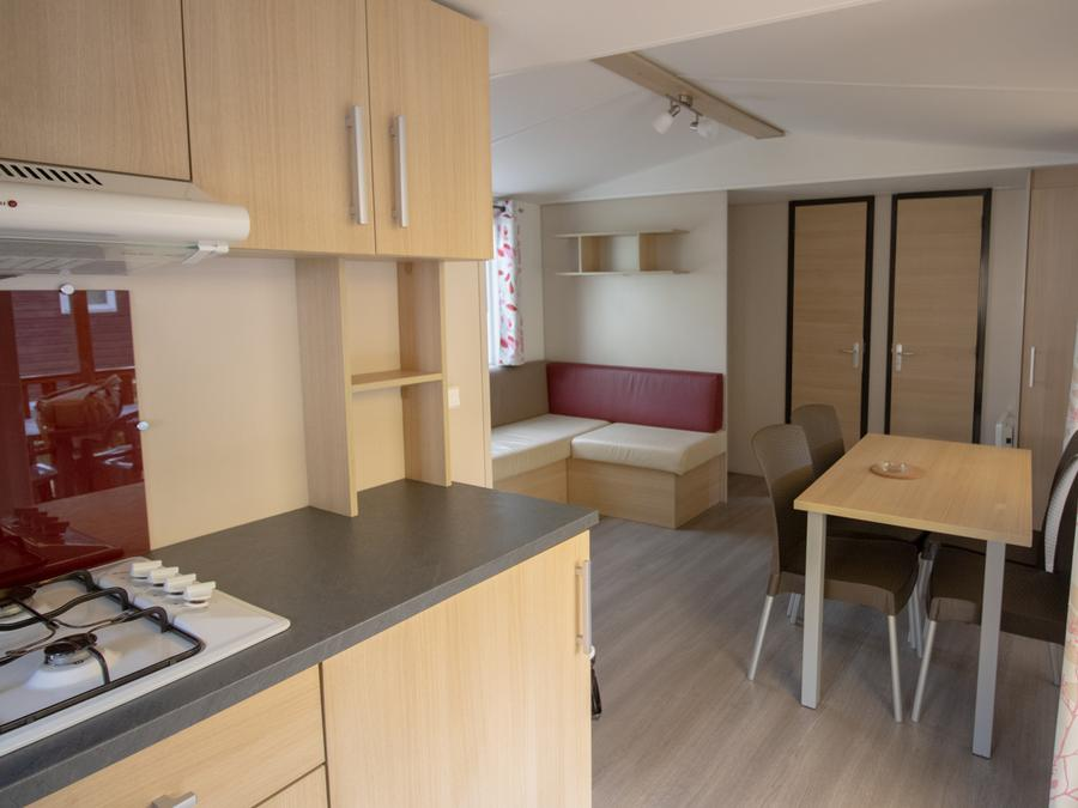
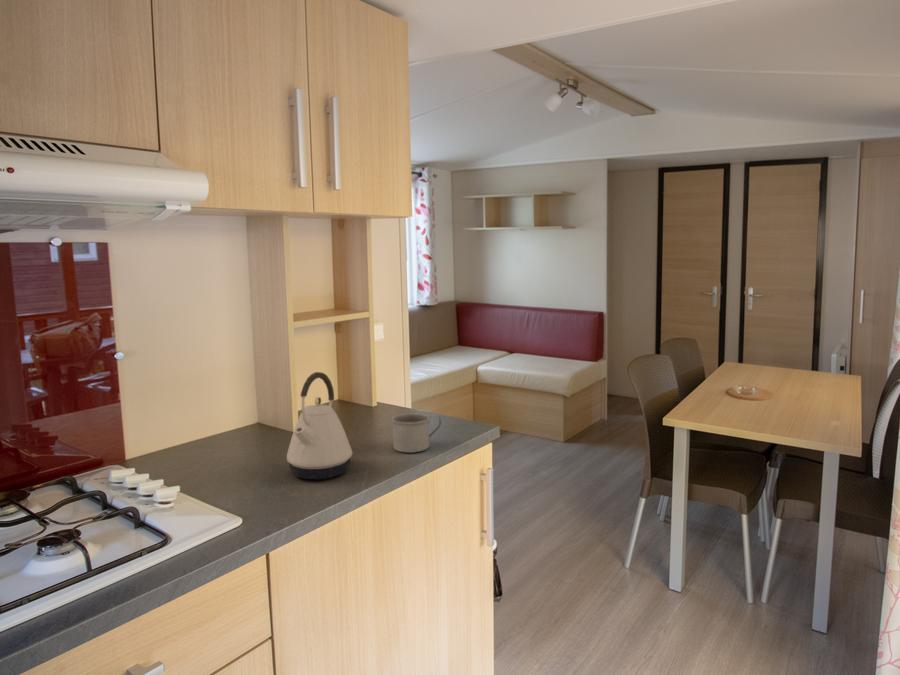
+ mug [390,412,443,454]
+ kettle [286,371,353,481]
